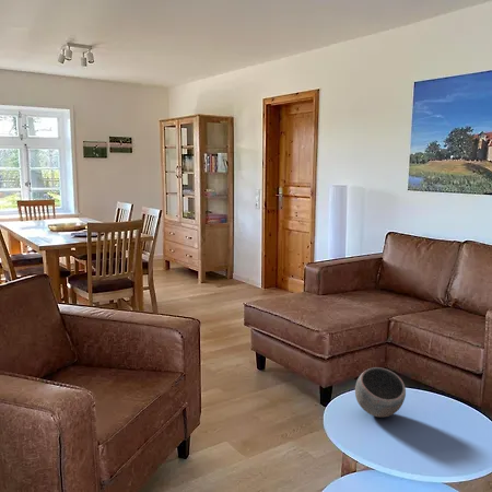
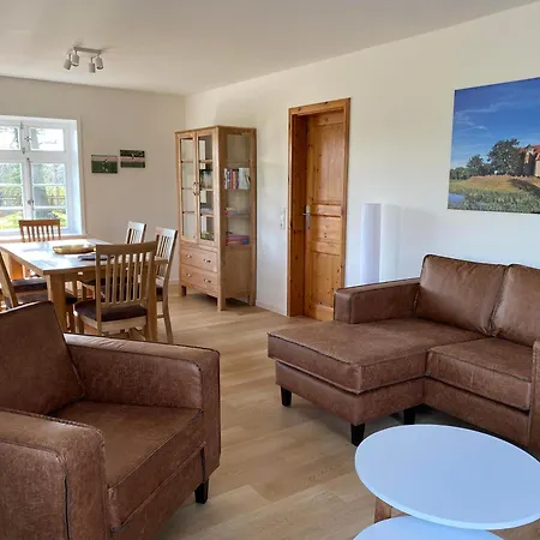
- bowl [354,366,407,418]
